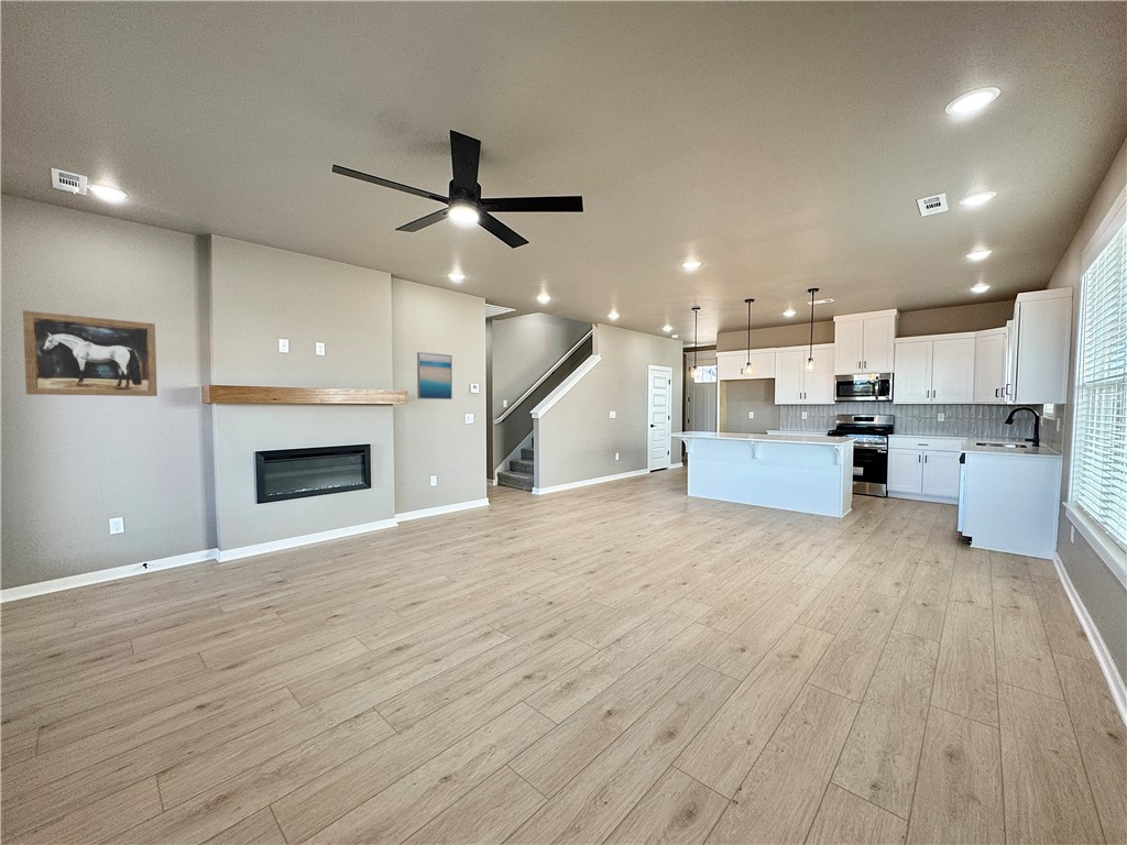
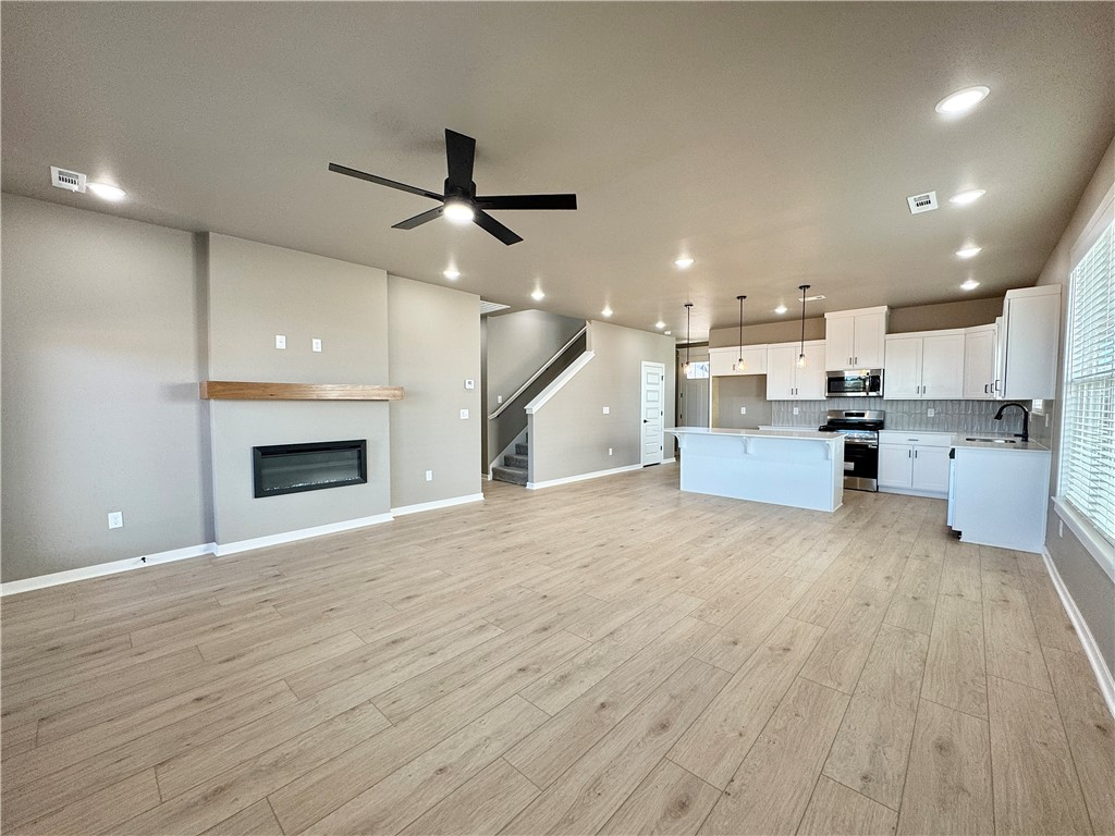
- wall art [22,309,158,397]
- wall art [416,351,453,400]
